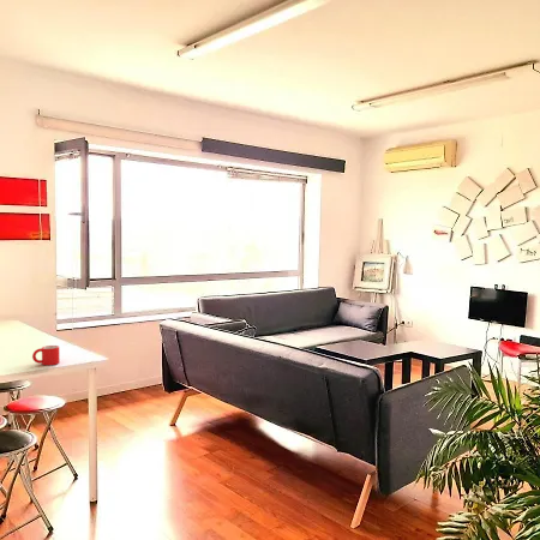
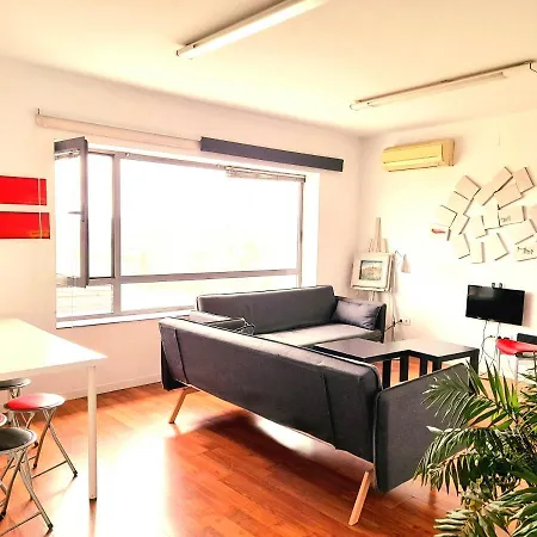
- mug [31,344,61,366]
